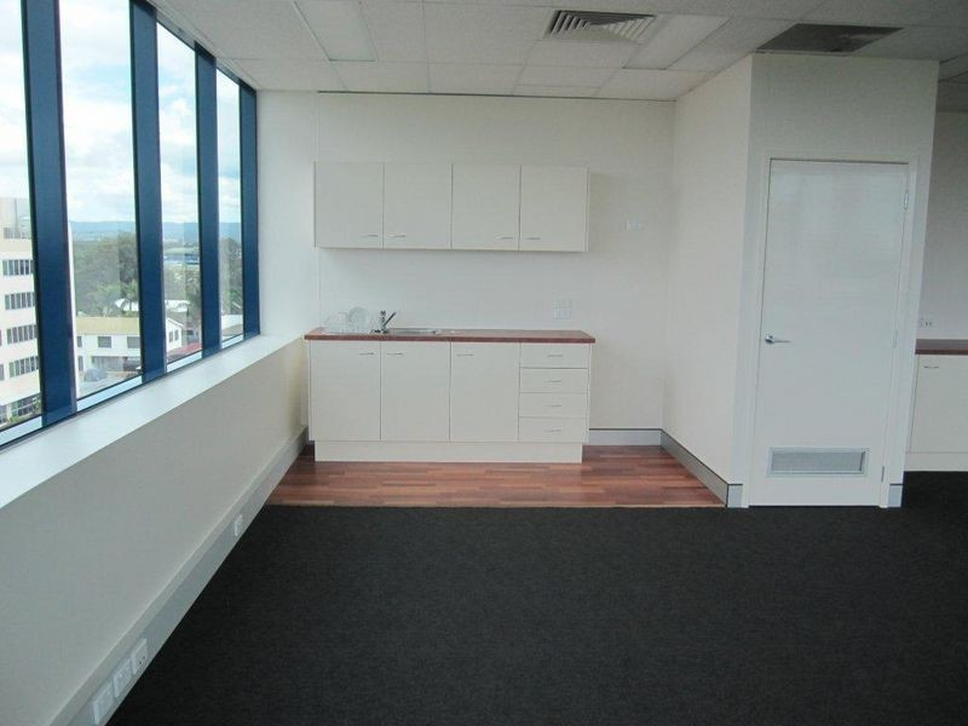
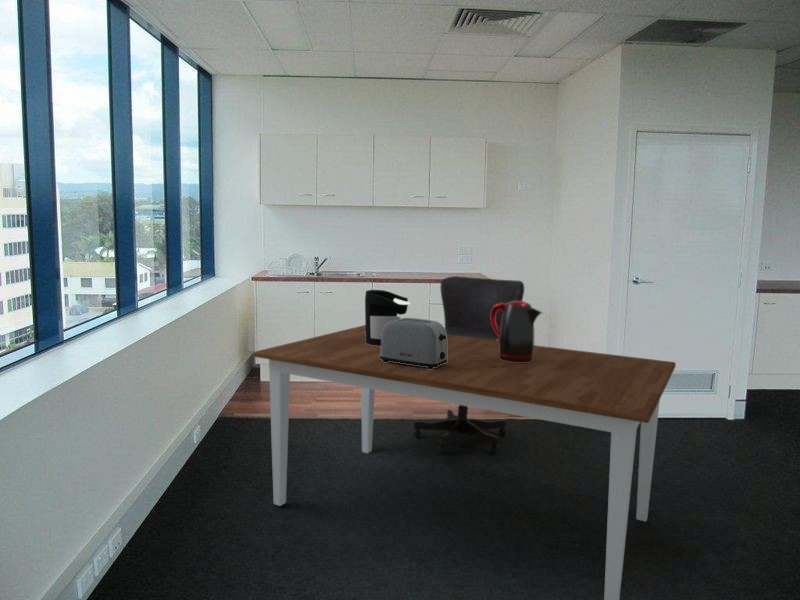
+ dining table [253,324,677,600]
+ chair [413,275,525,454]
+ toaster [380,317,447,369]
+ coffee maker [364,289,412,346]
+ kettle [490,300,543,363]
